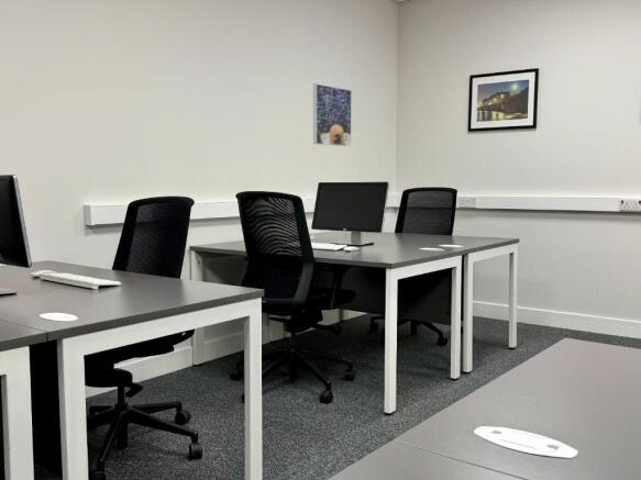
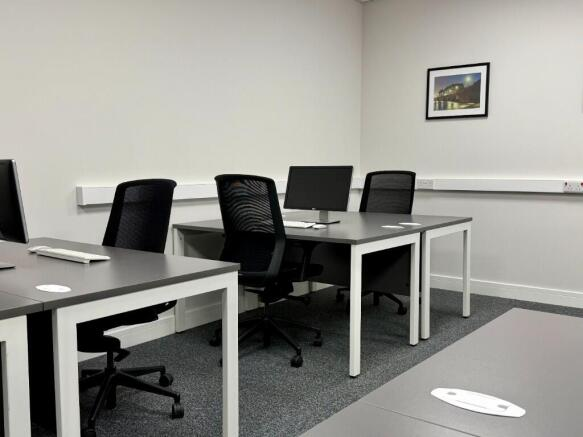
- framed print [312,82,353,147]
